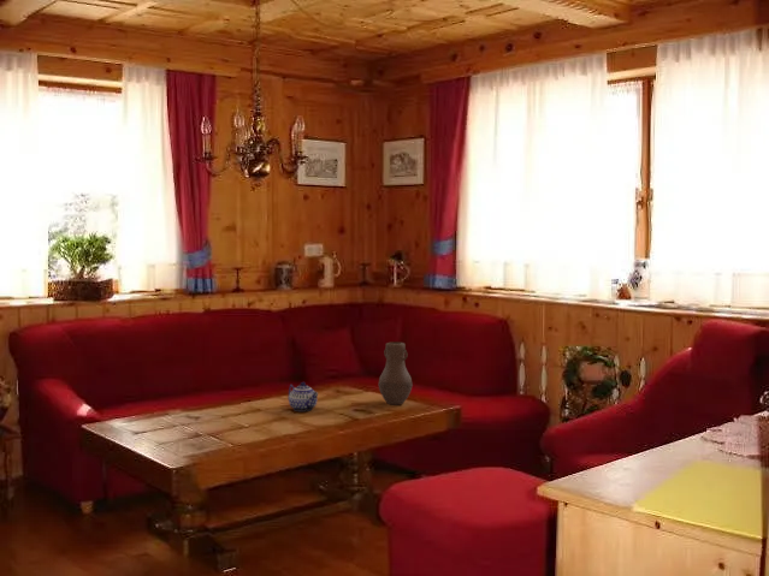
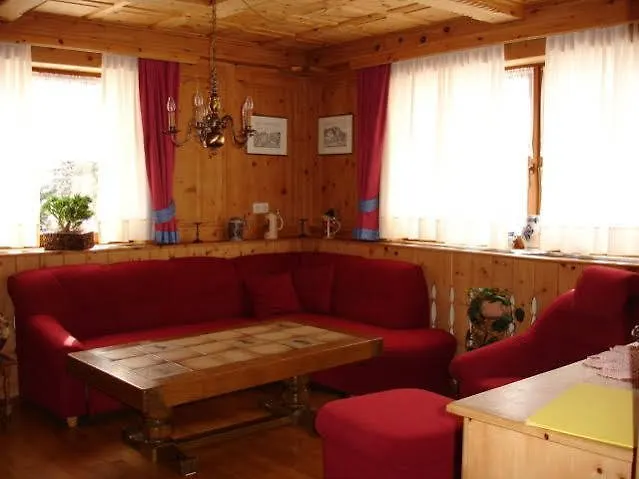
- vase [377,340,414,406]
- teapot [286,381,319,412]
